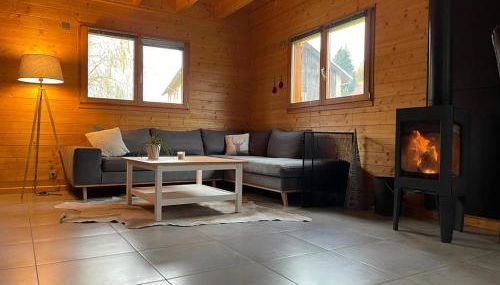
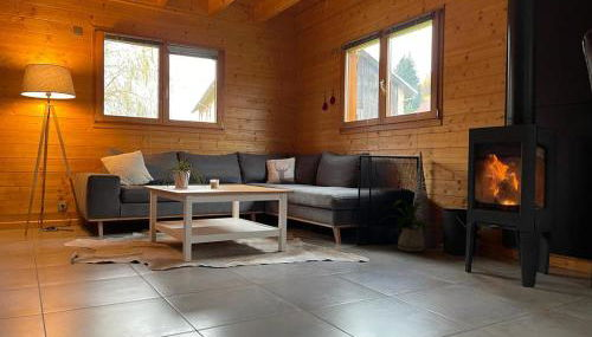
+ house plant [381,193,439,253]
